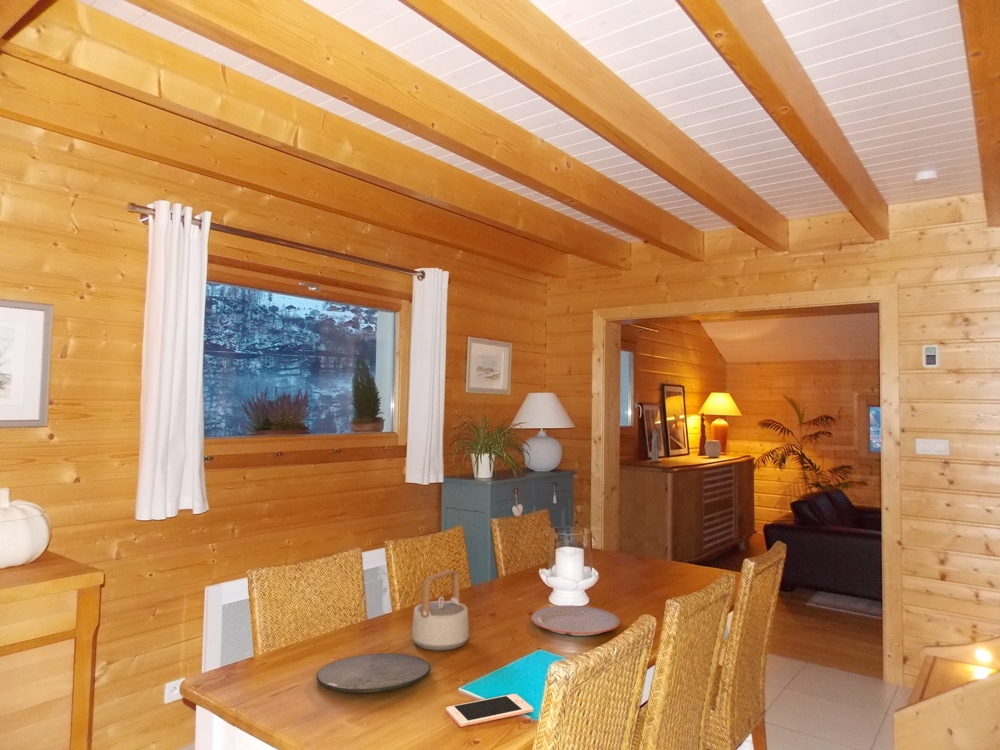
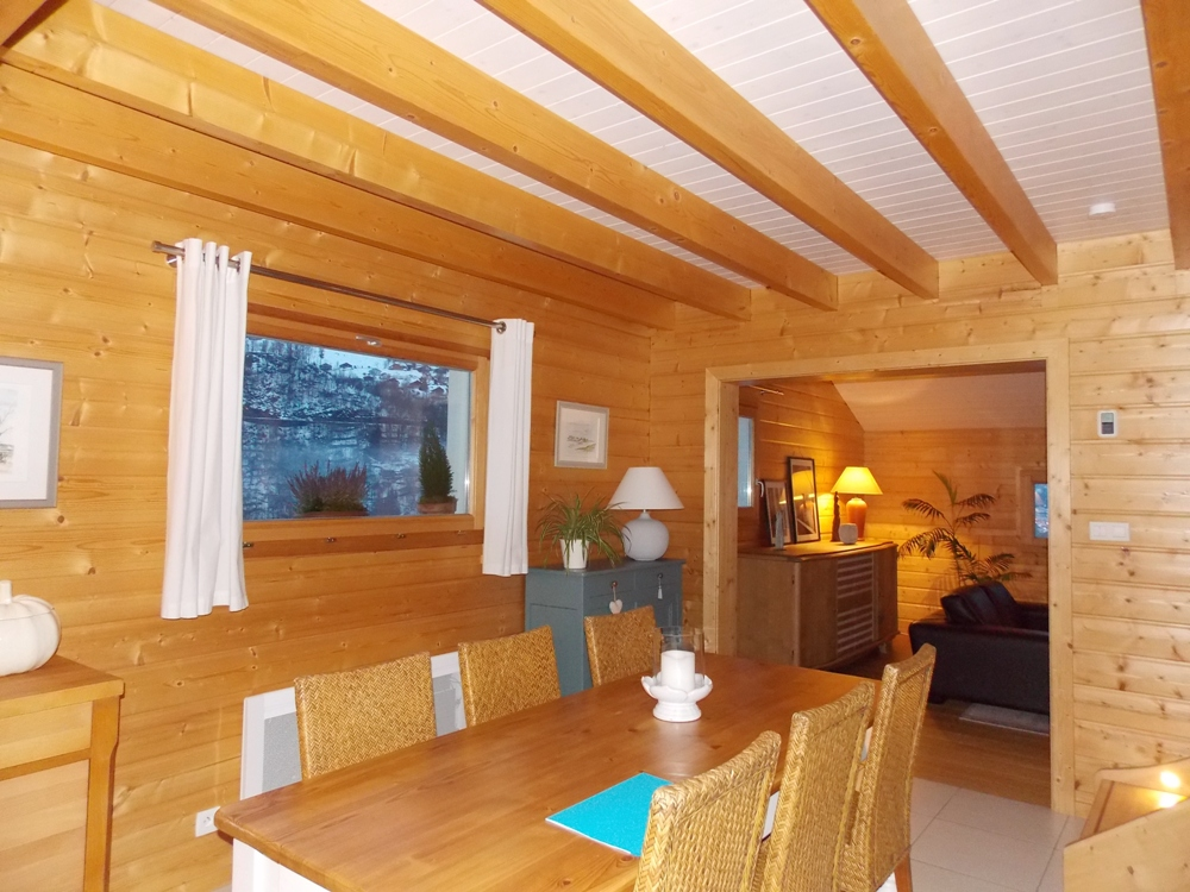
- cell phone [445,693,534,728]
- plate [530,604,621,637]
- plate [316,653,432,694]
- teapot [411,569,470,652]
